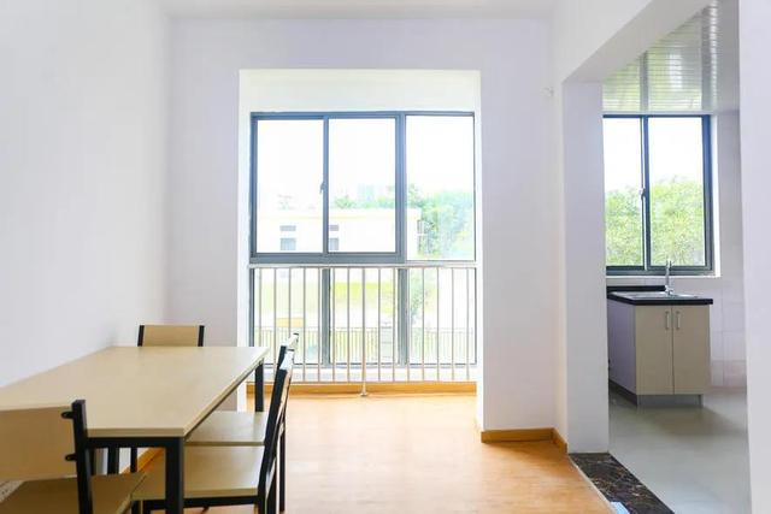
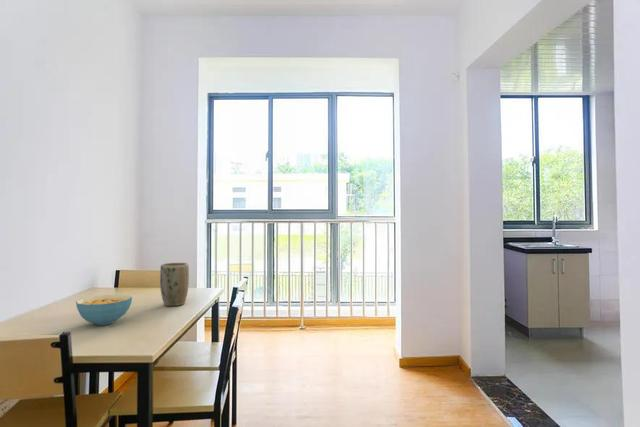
+ plant pot [159,262,190,307]
+ cereal bowl [75,294,133,326]
